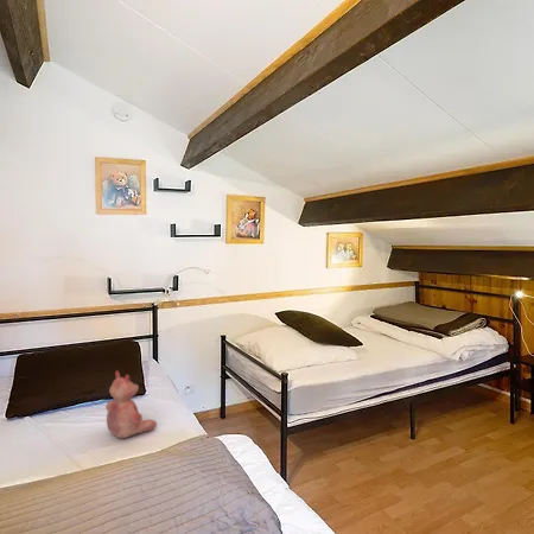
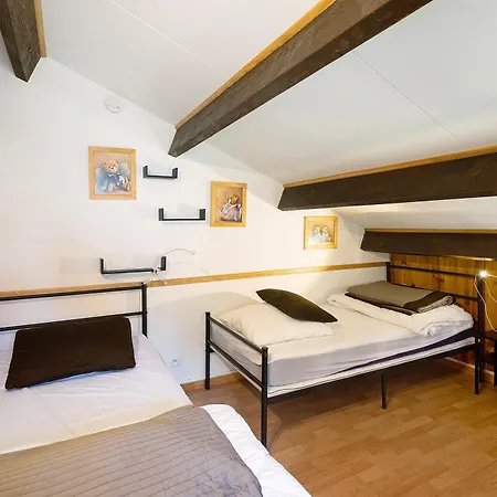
- teddy bear [104,370,158,439]
